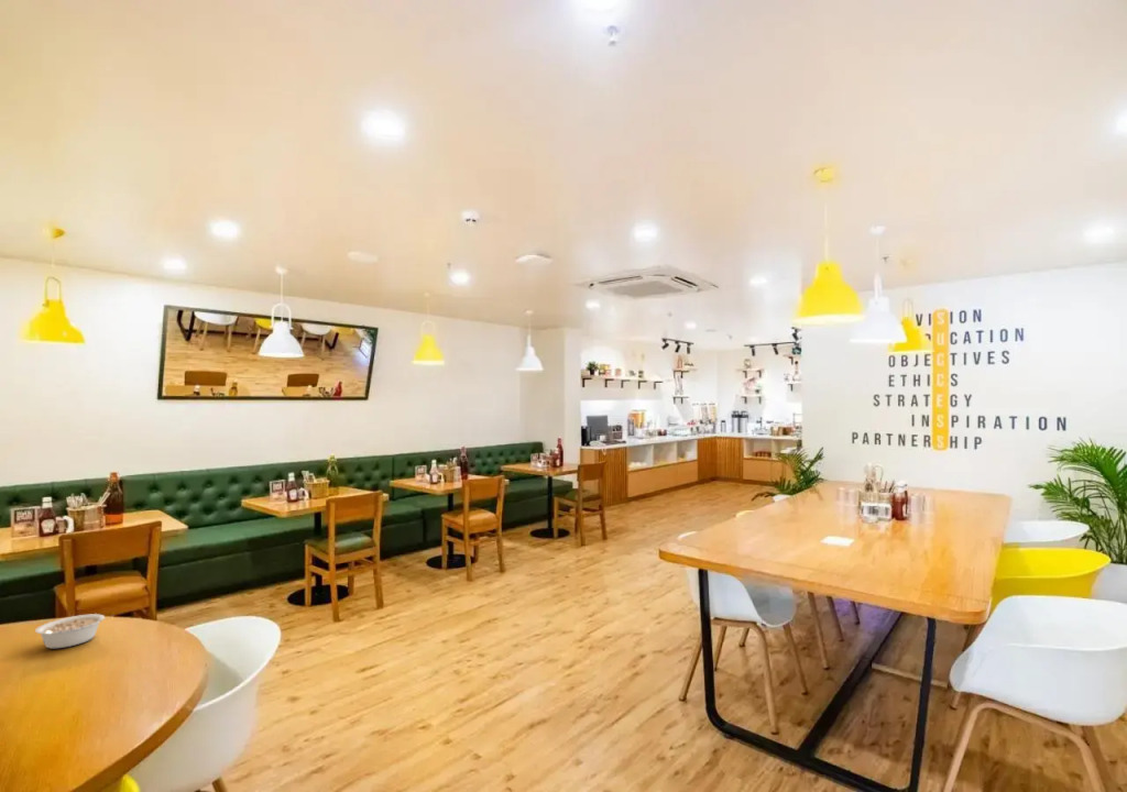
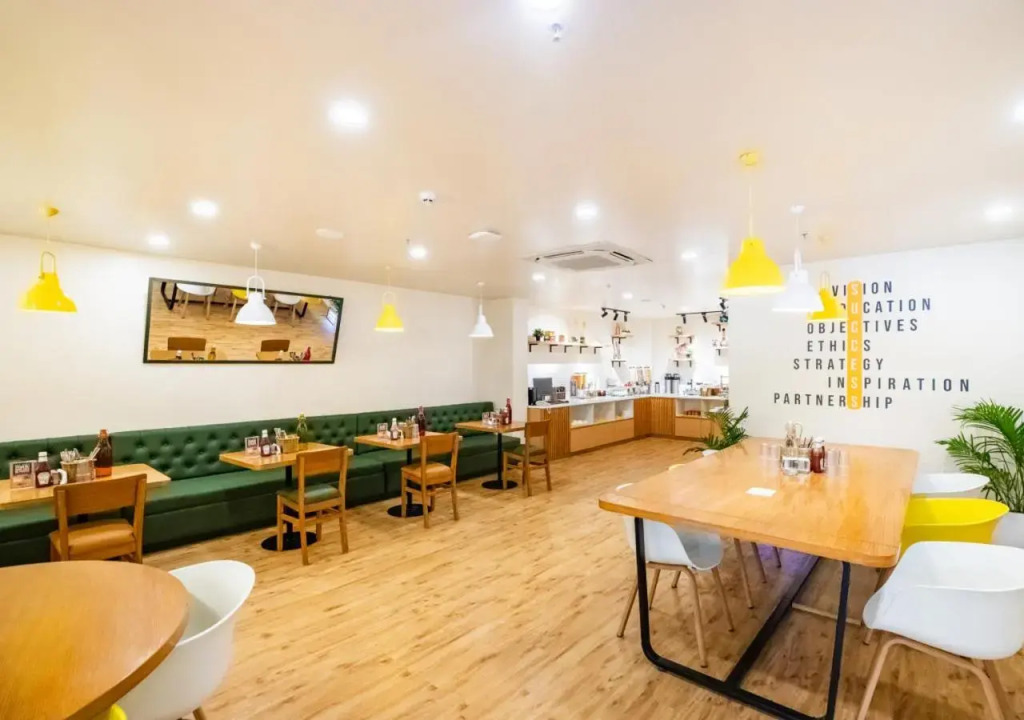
- legume [34,613,116,650]
